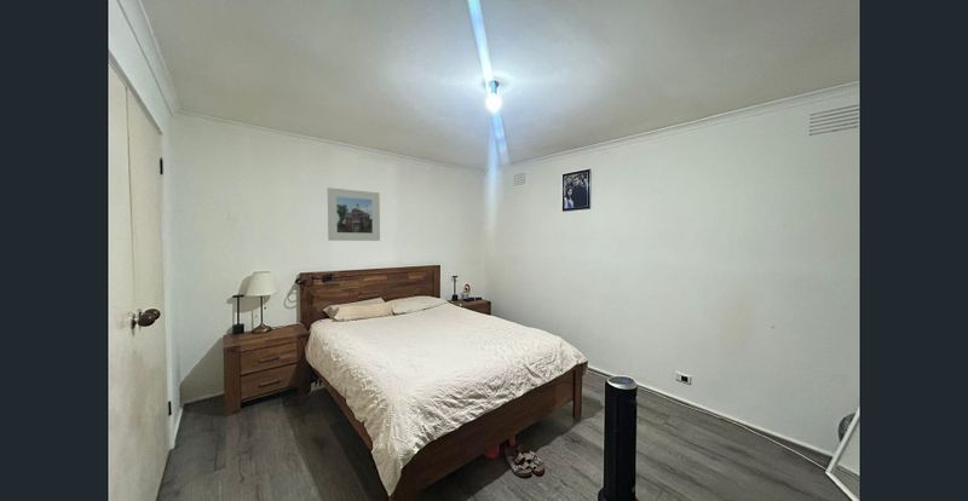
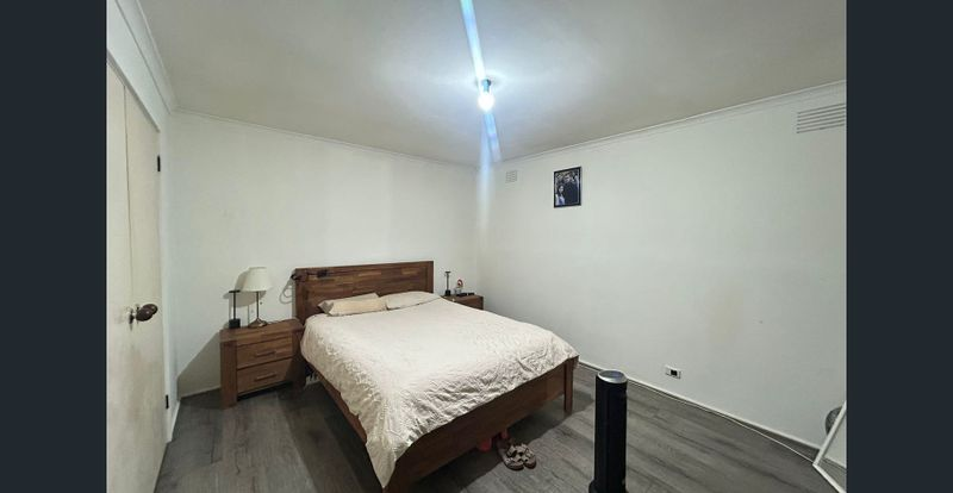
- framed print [327,186,381,242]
